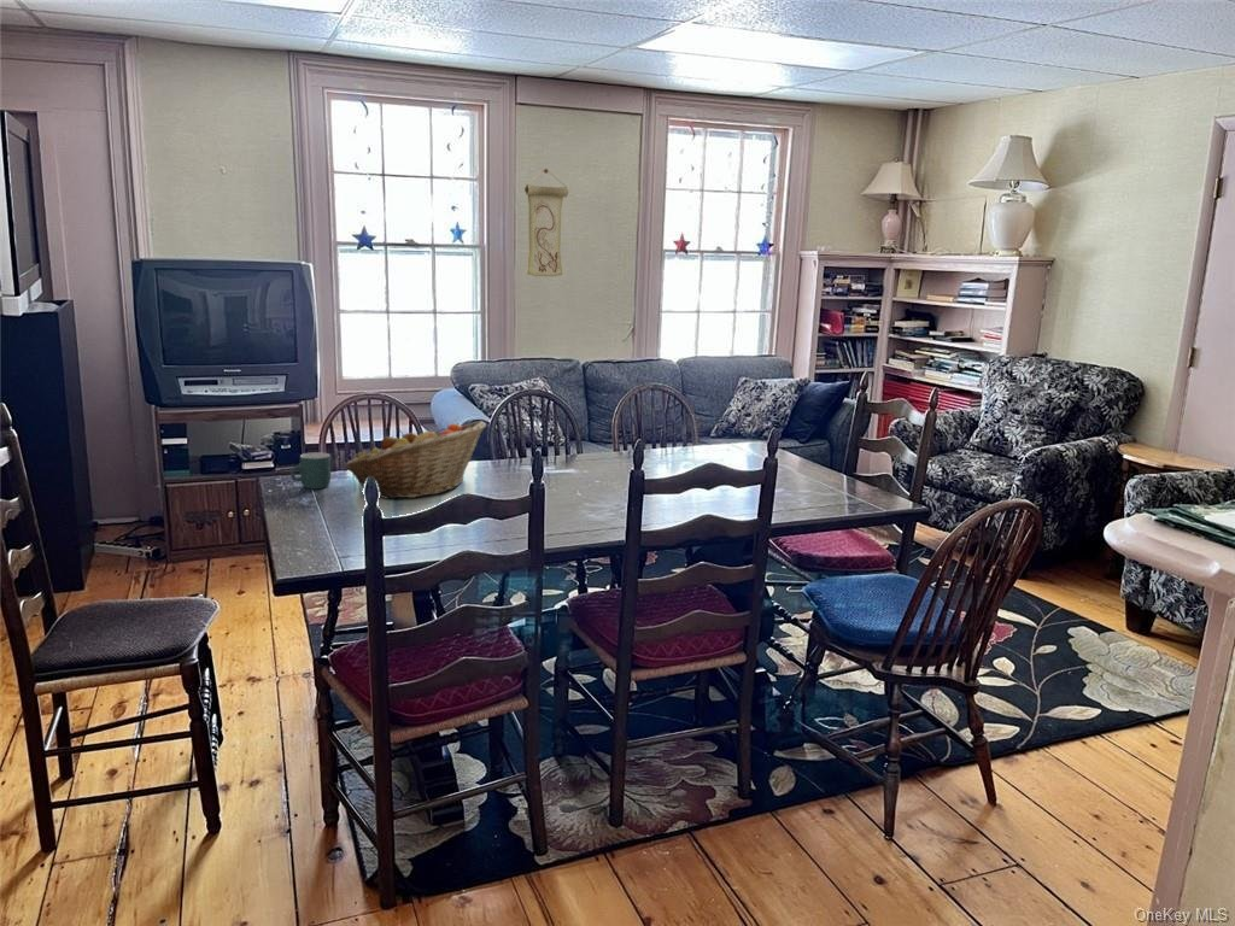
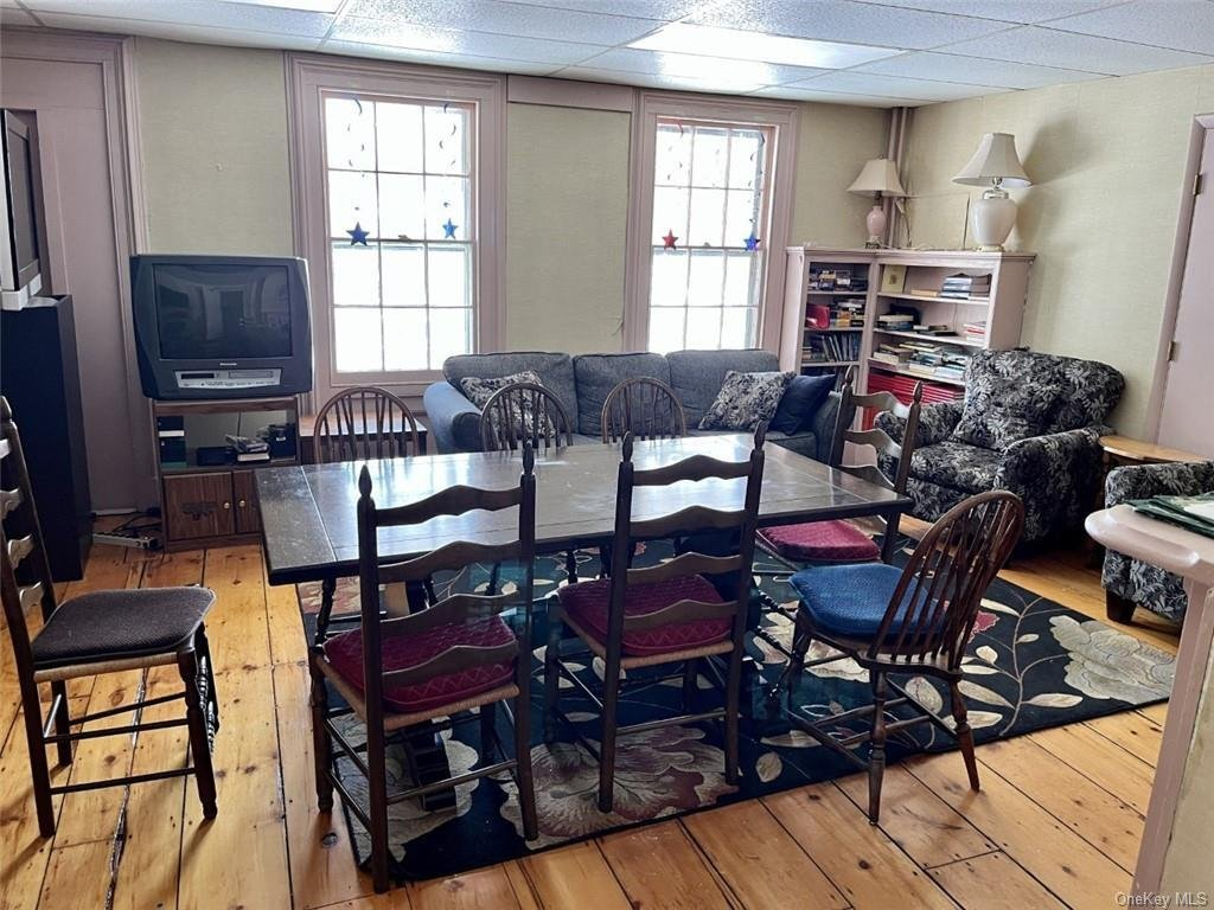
- mug [289,451,332,490]
- wall scroll [523,168,569,277]
- fruit basket [344,420,487,500]
